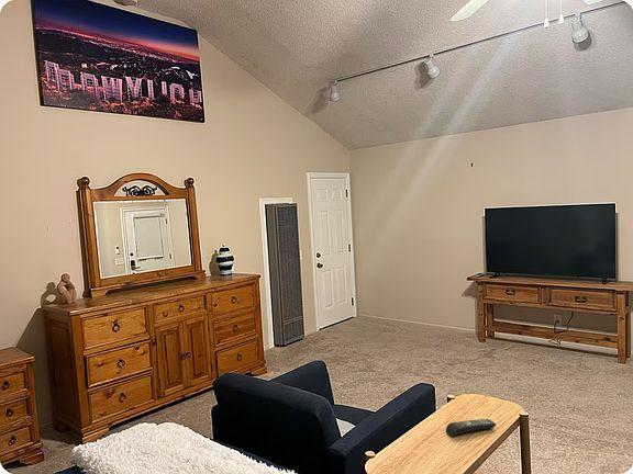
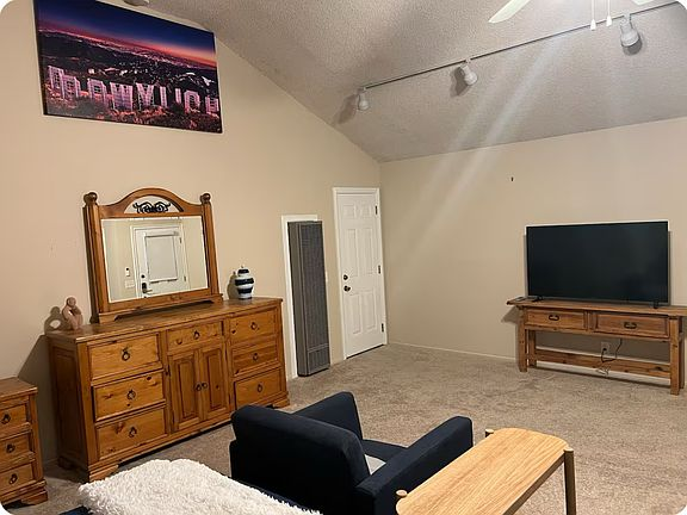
- remote control [445,418,497,438]
